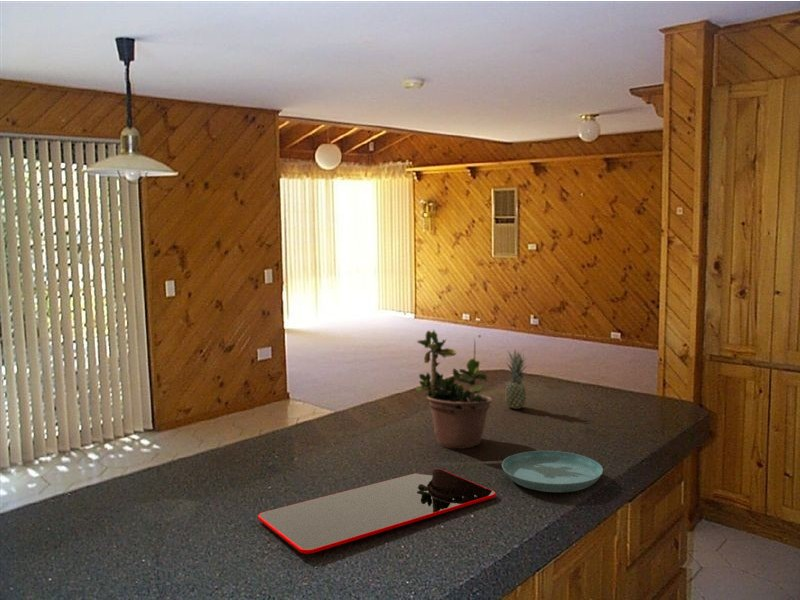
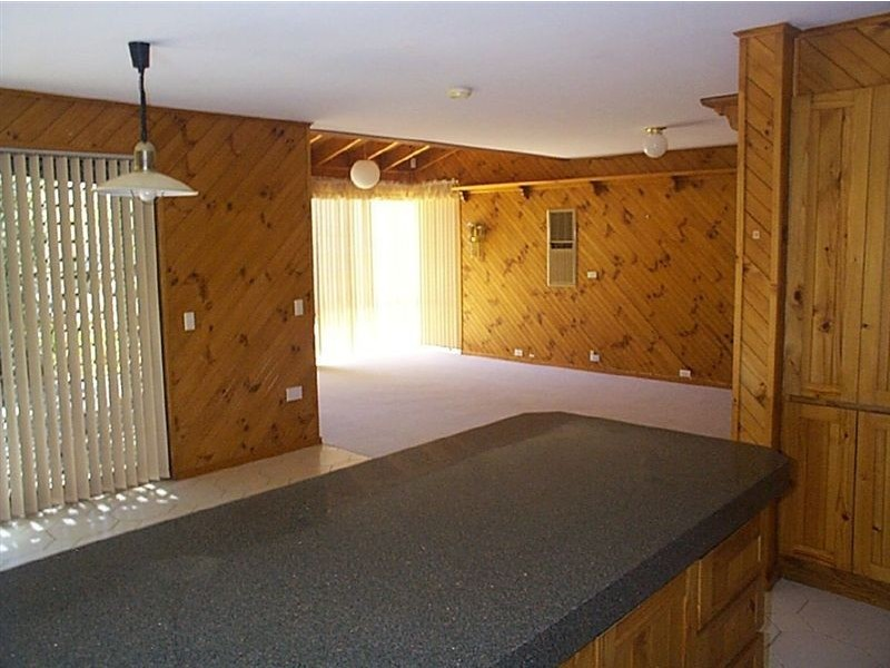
- cutting board [257,468,497,555]
- potted plant [415,329,493,450]
- saucer [501,450,604,493]
- fruit [504,348,528,410]
